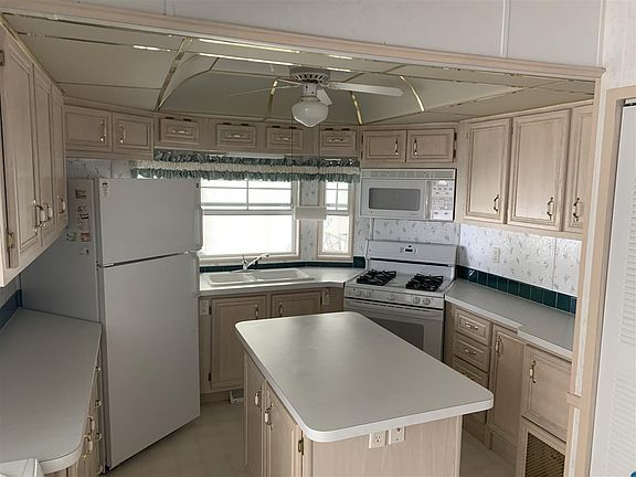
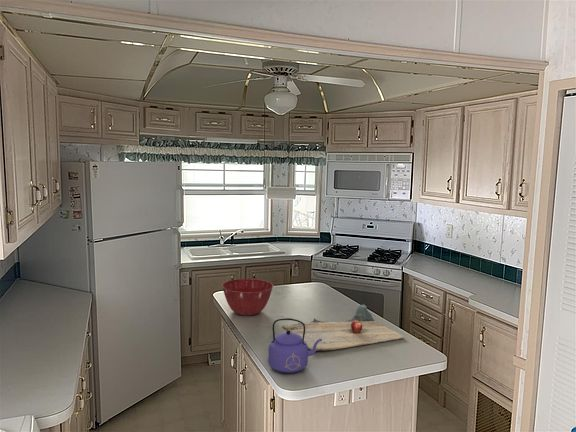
+ mixing bowl [221,278,274,316]
+ kettle [267,317,322,374]
+ cutting board [281,304,406,352]
